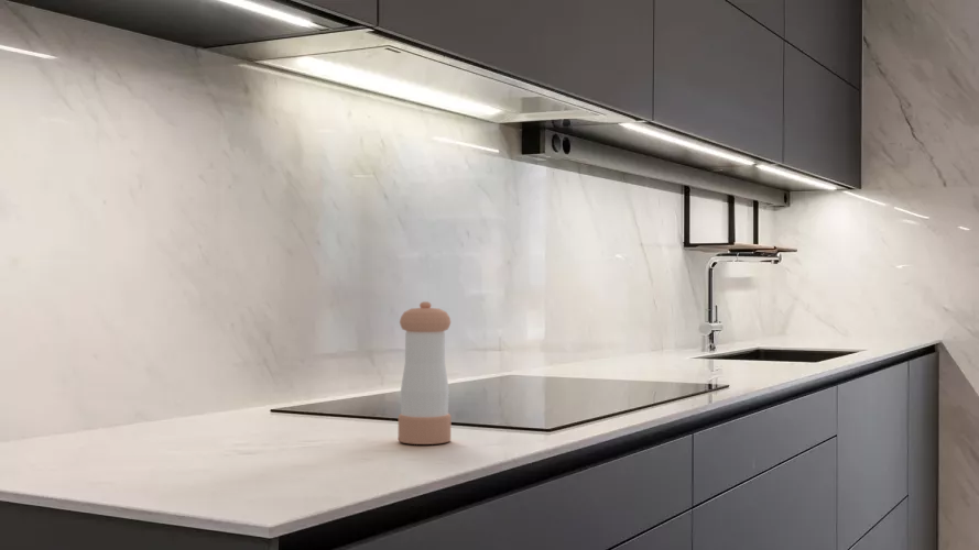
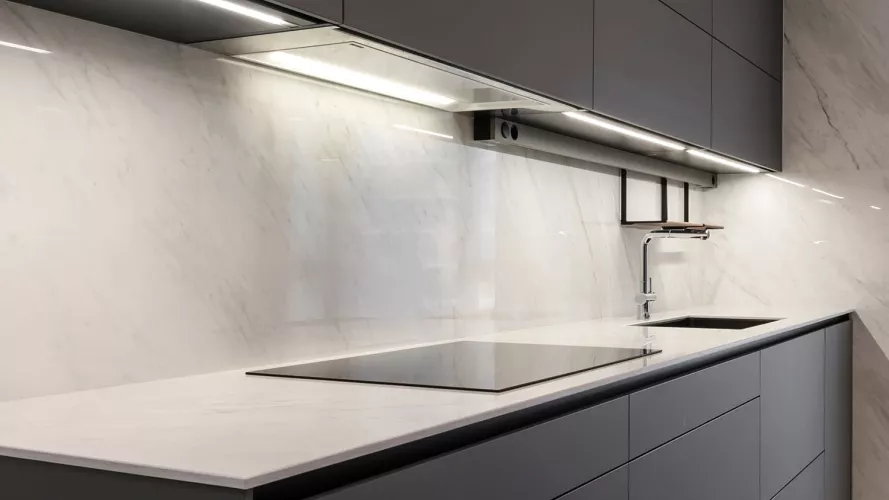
- pepper shaker [398,300,452,446]
